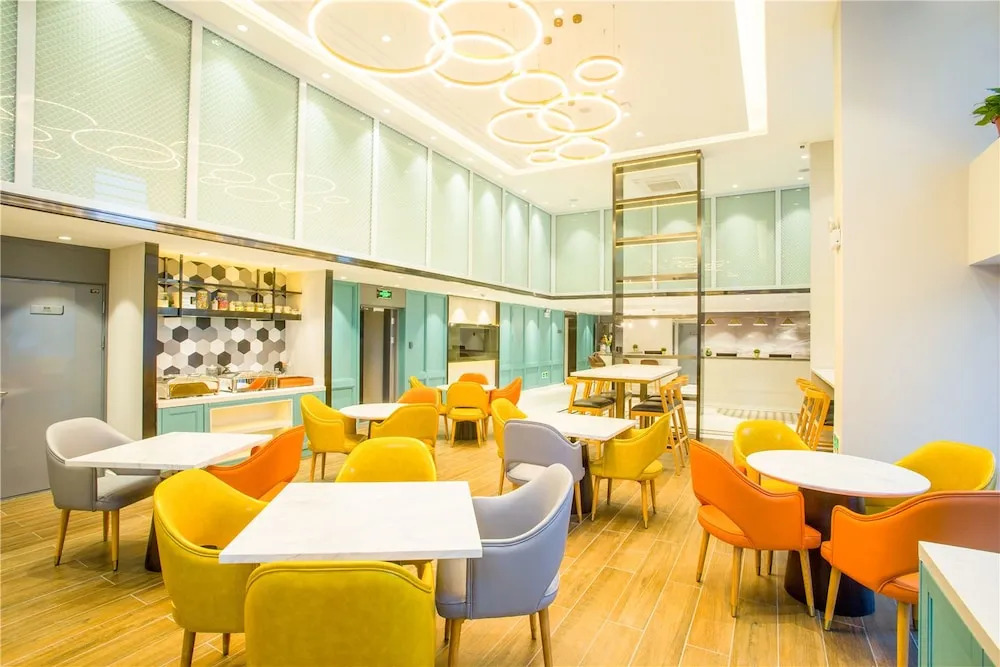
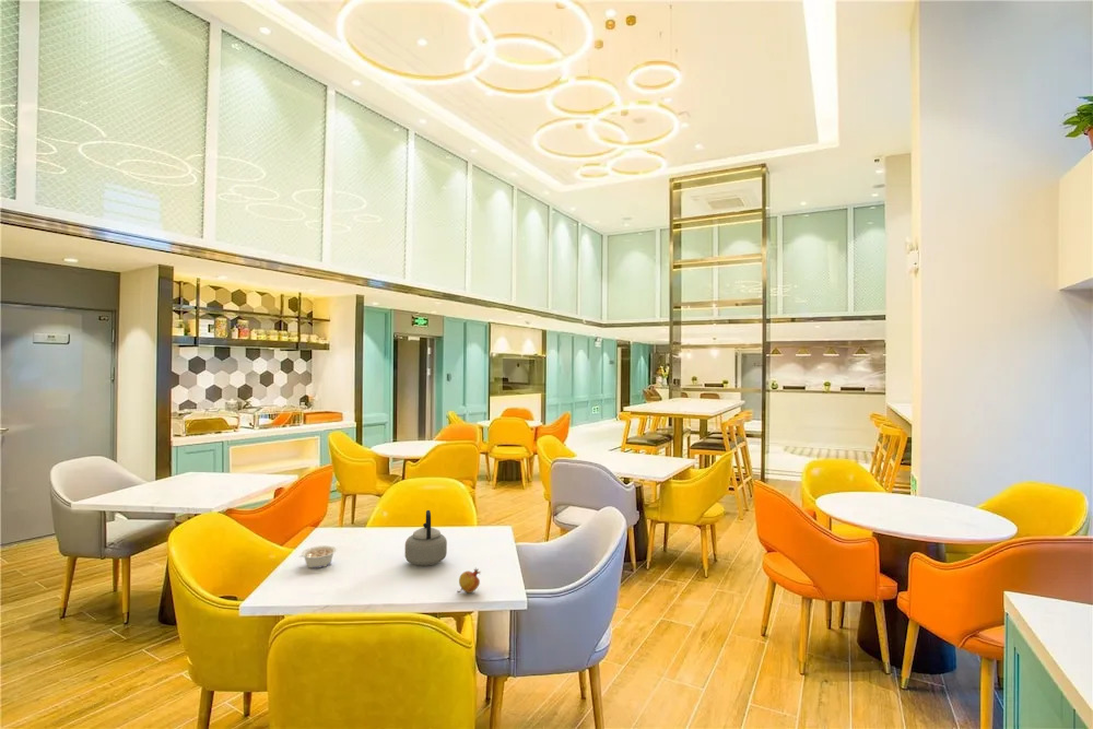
+ fruit [456,567,482,593]
+ teapot [403,509,448,567]
+ legume [299,544,338,569]
